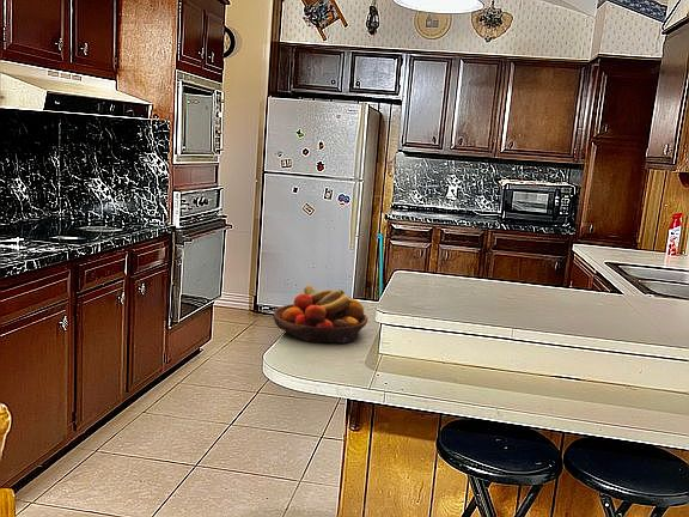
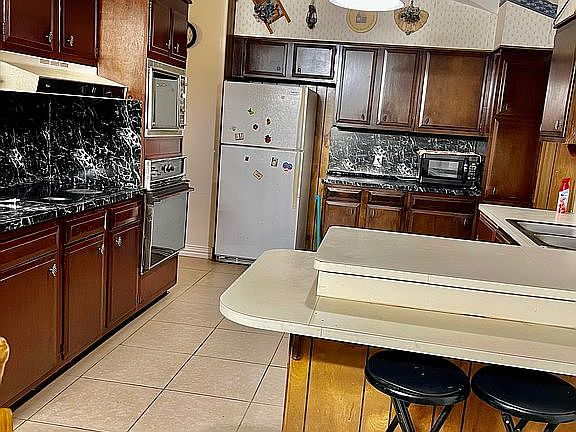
- fruit bowl [273,284,370,343]
